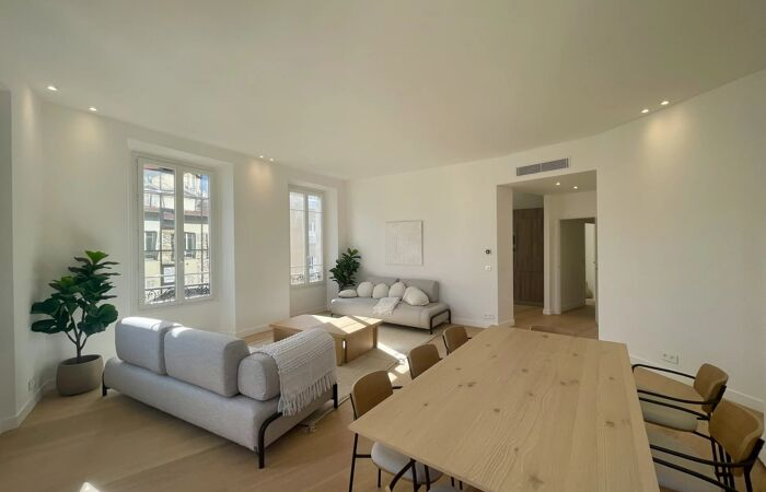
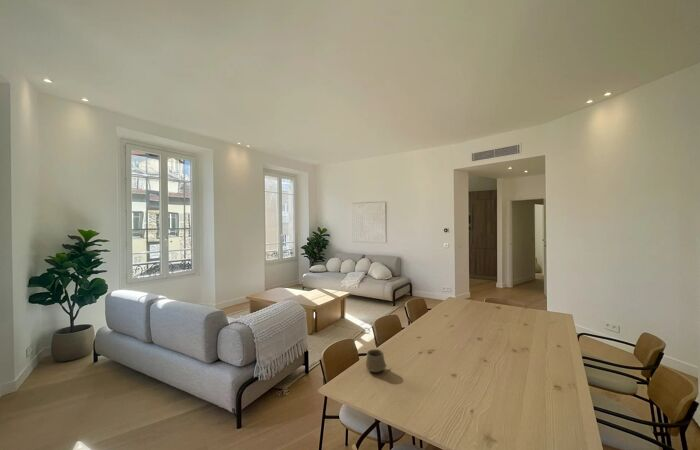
+ cup [365,348,388,373]
